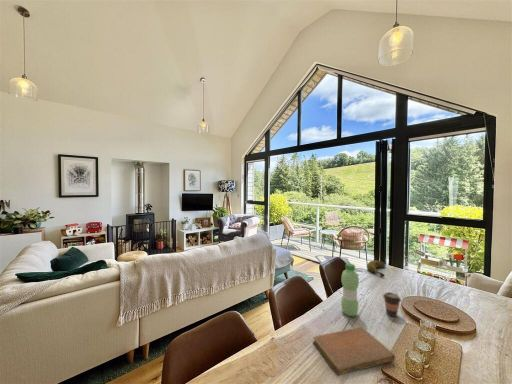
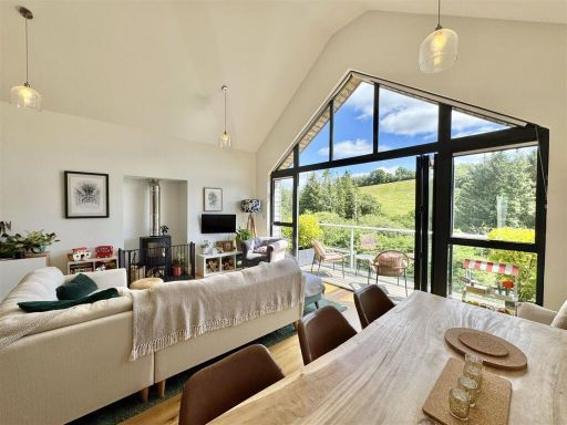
- coffee cup [382,291,402,318]
- water bottle [340,262,360,317]
- notebook [312,326,396,377]
- banana [366,259,387,278]
